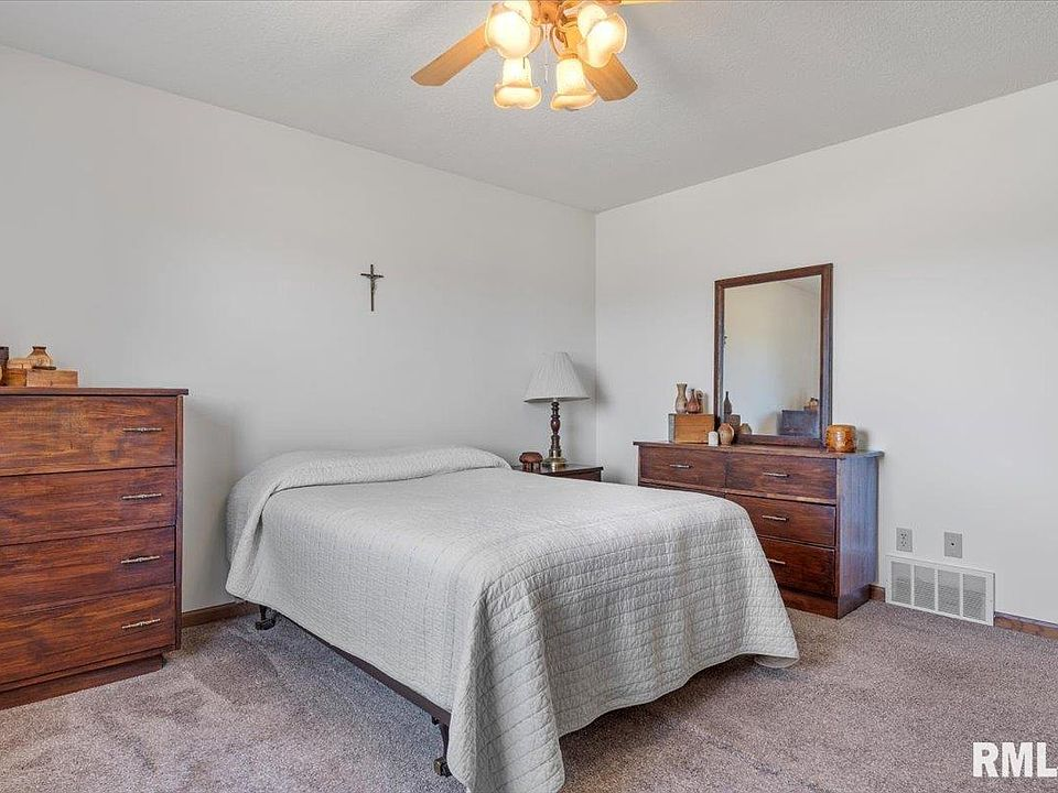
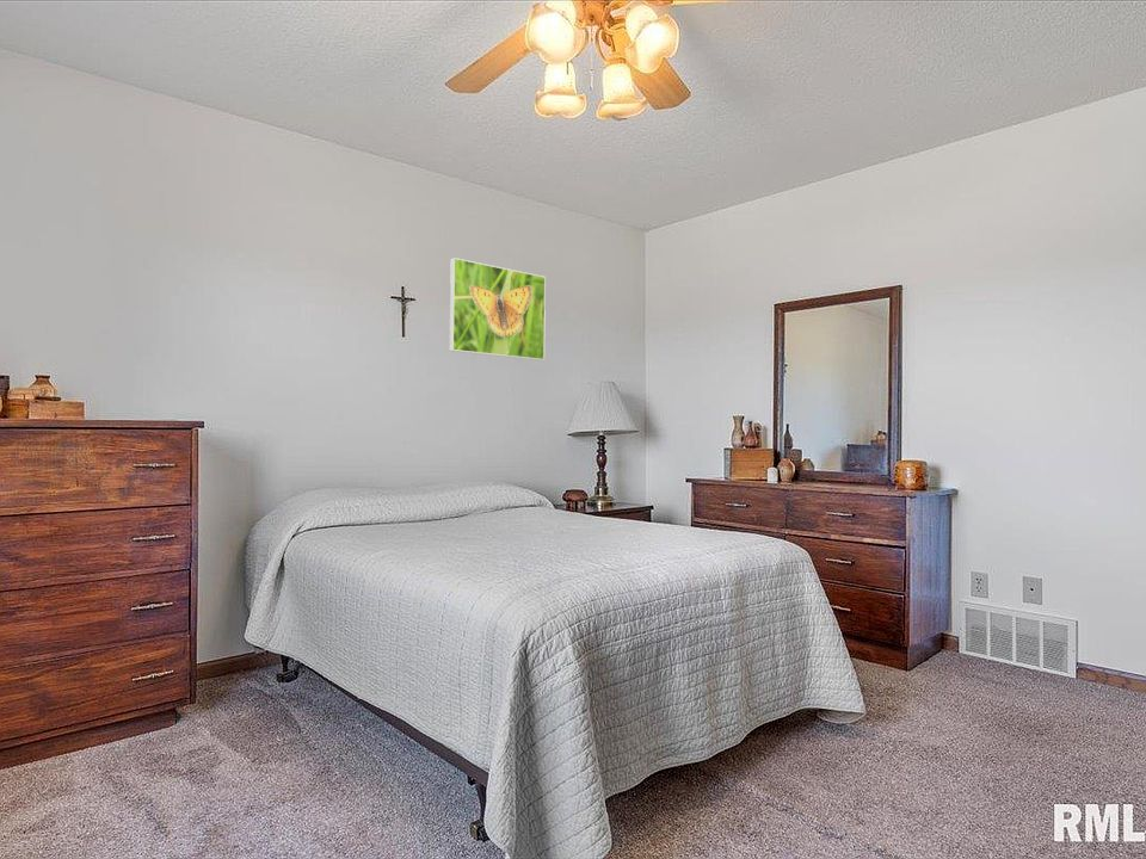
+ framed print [449,257,547,361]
